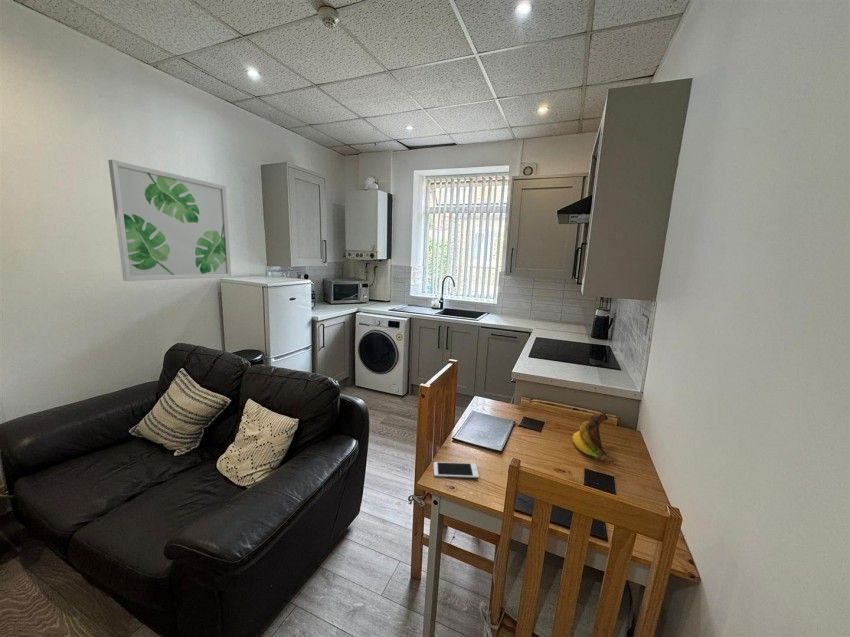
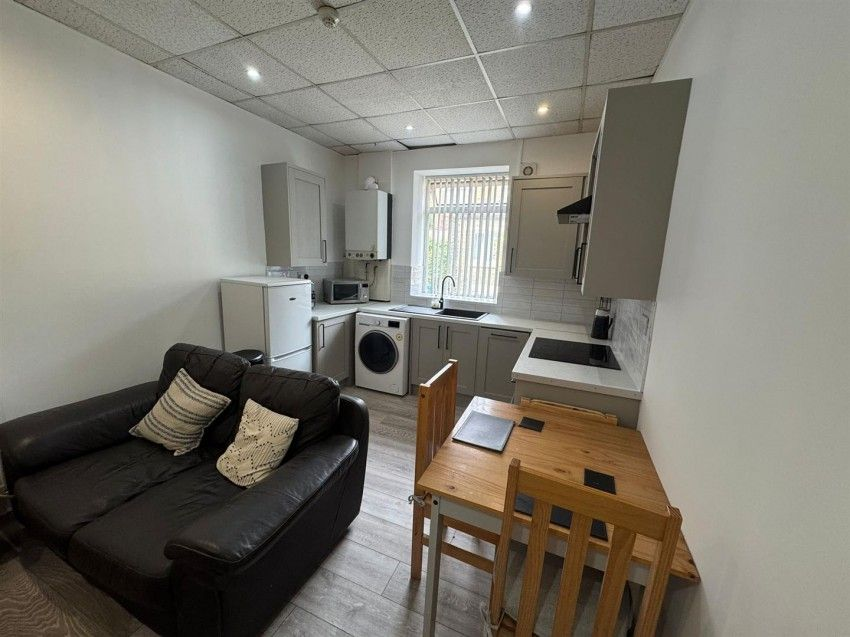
- wall art [107,159,232,282]
- cell phone [433,461,480,479]
- banana [572,412,609,461]
